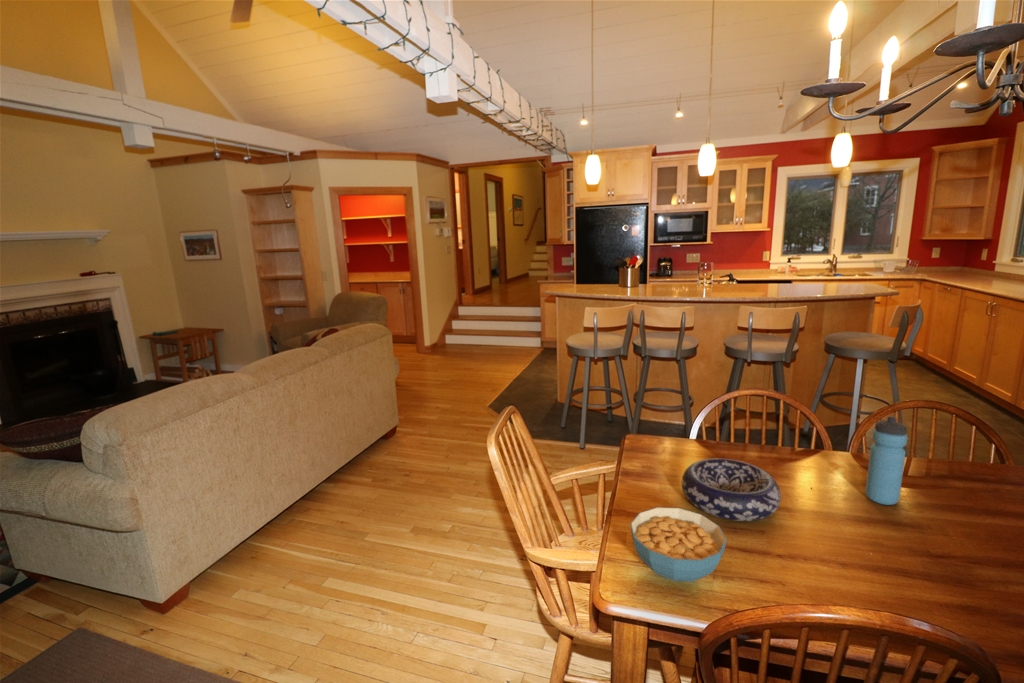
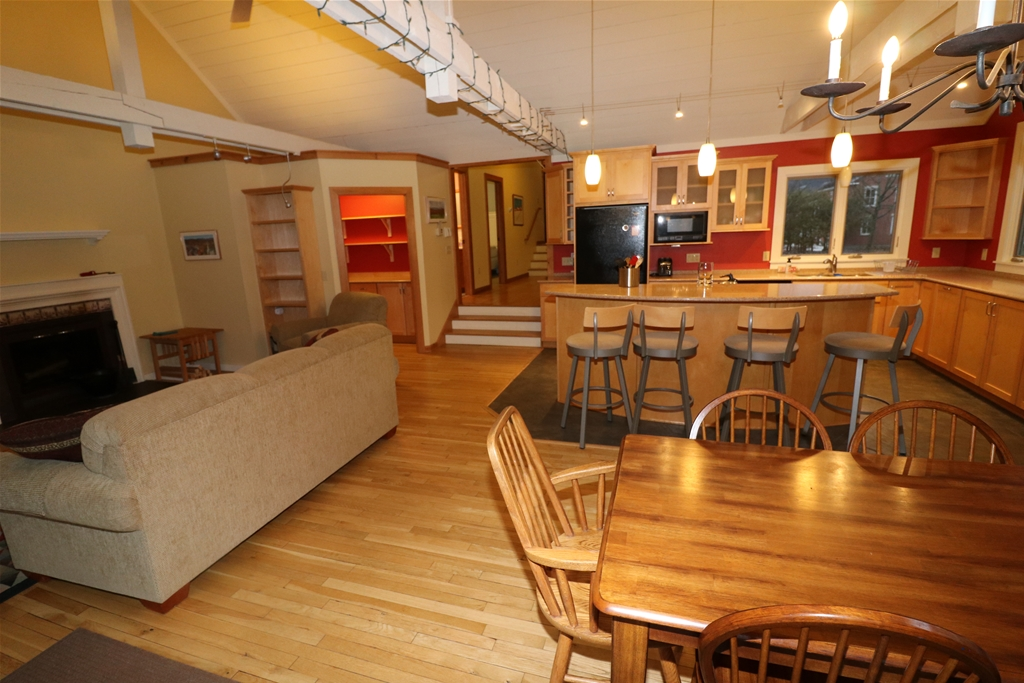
- water bottle [864,415,909,506]
- cereal bowl [629,506,728,583]
- decorative bowl [681,458,782,522]
